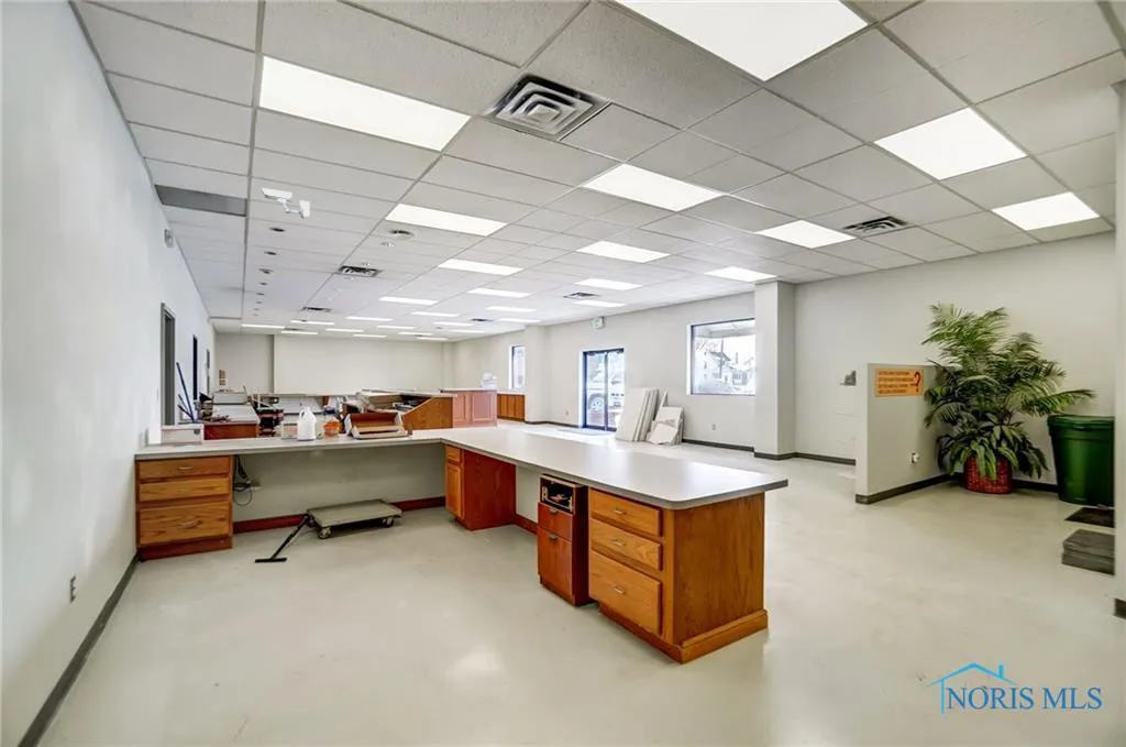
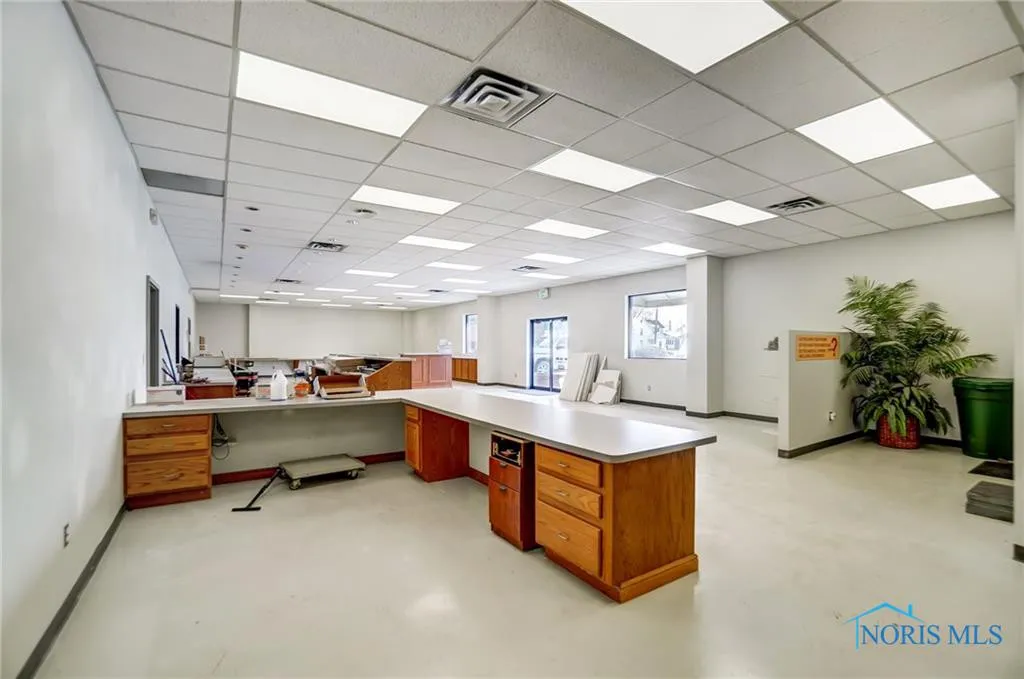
- security camera [261,187,310,220]
